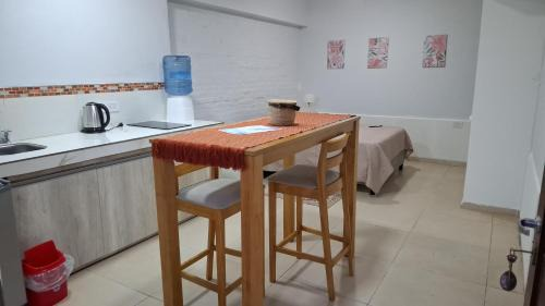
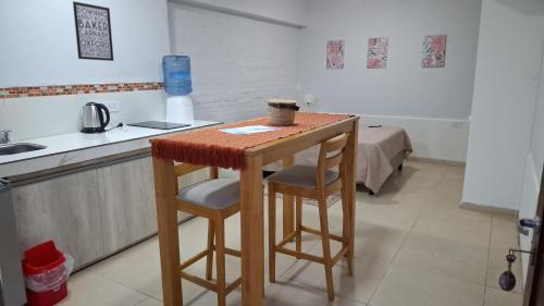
+ wall art [72,0,114,62]
